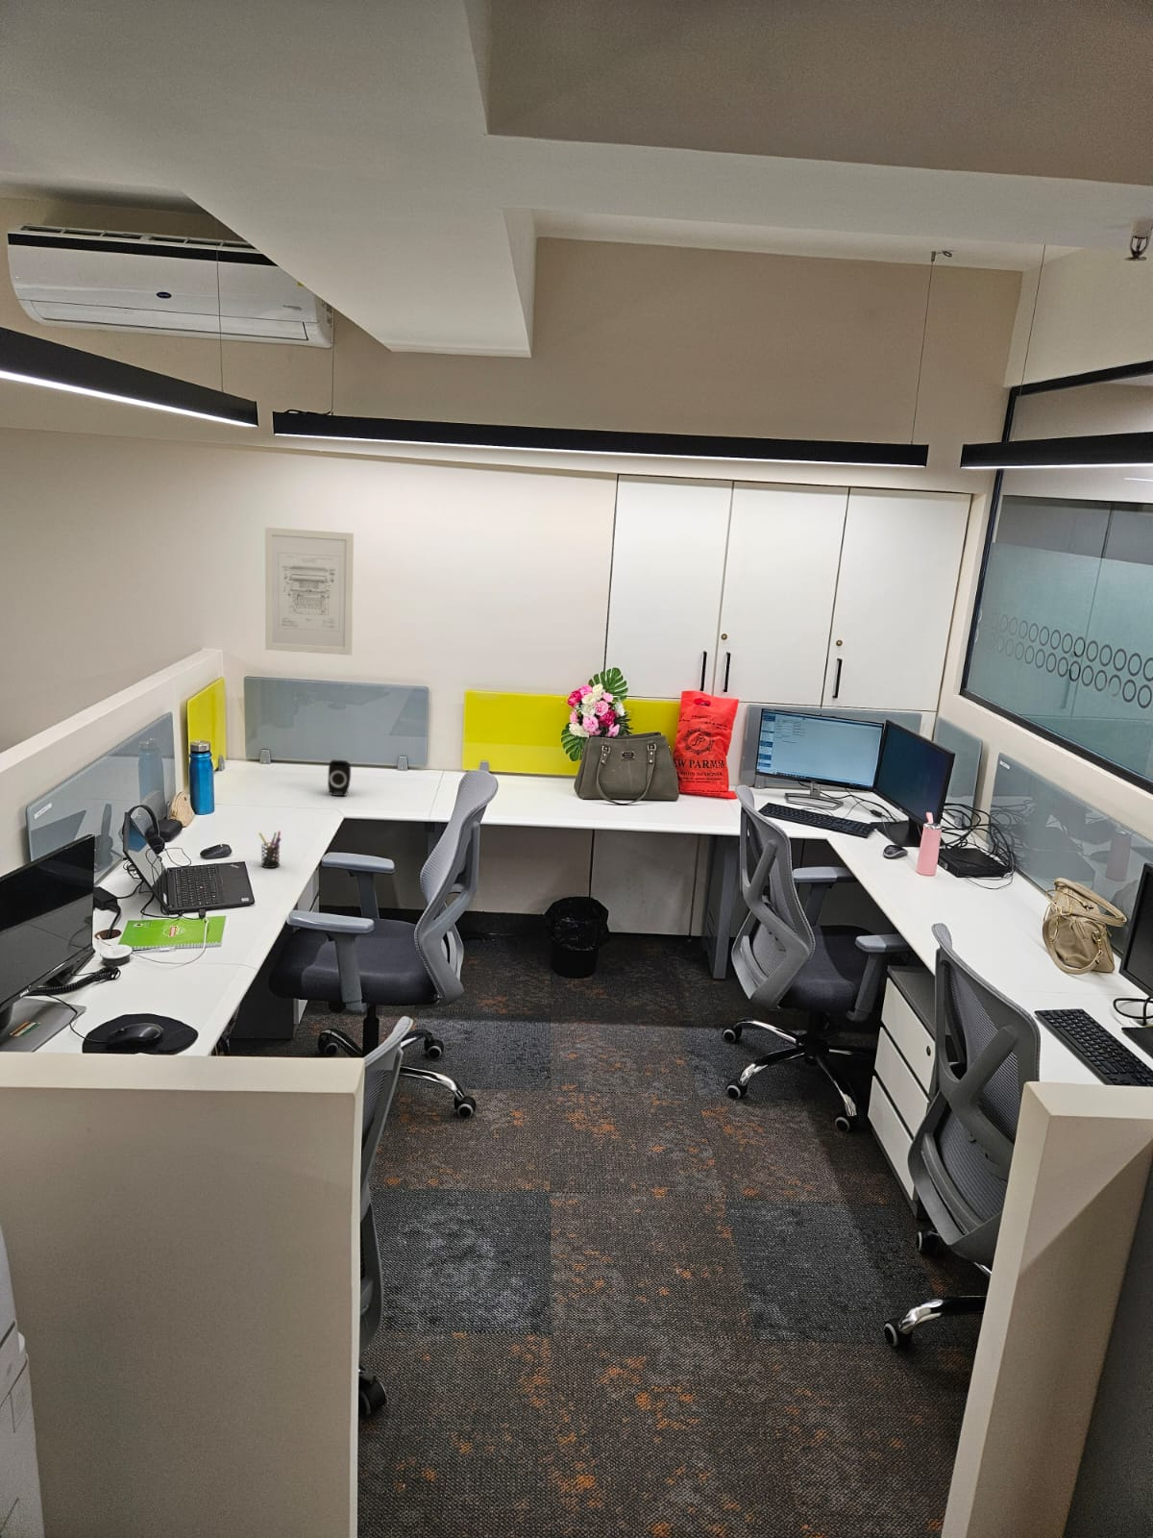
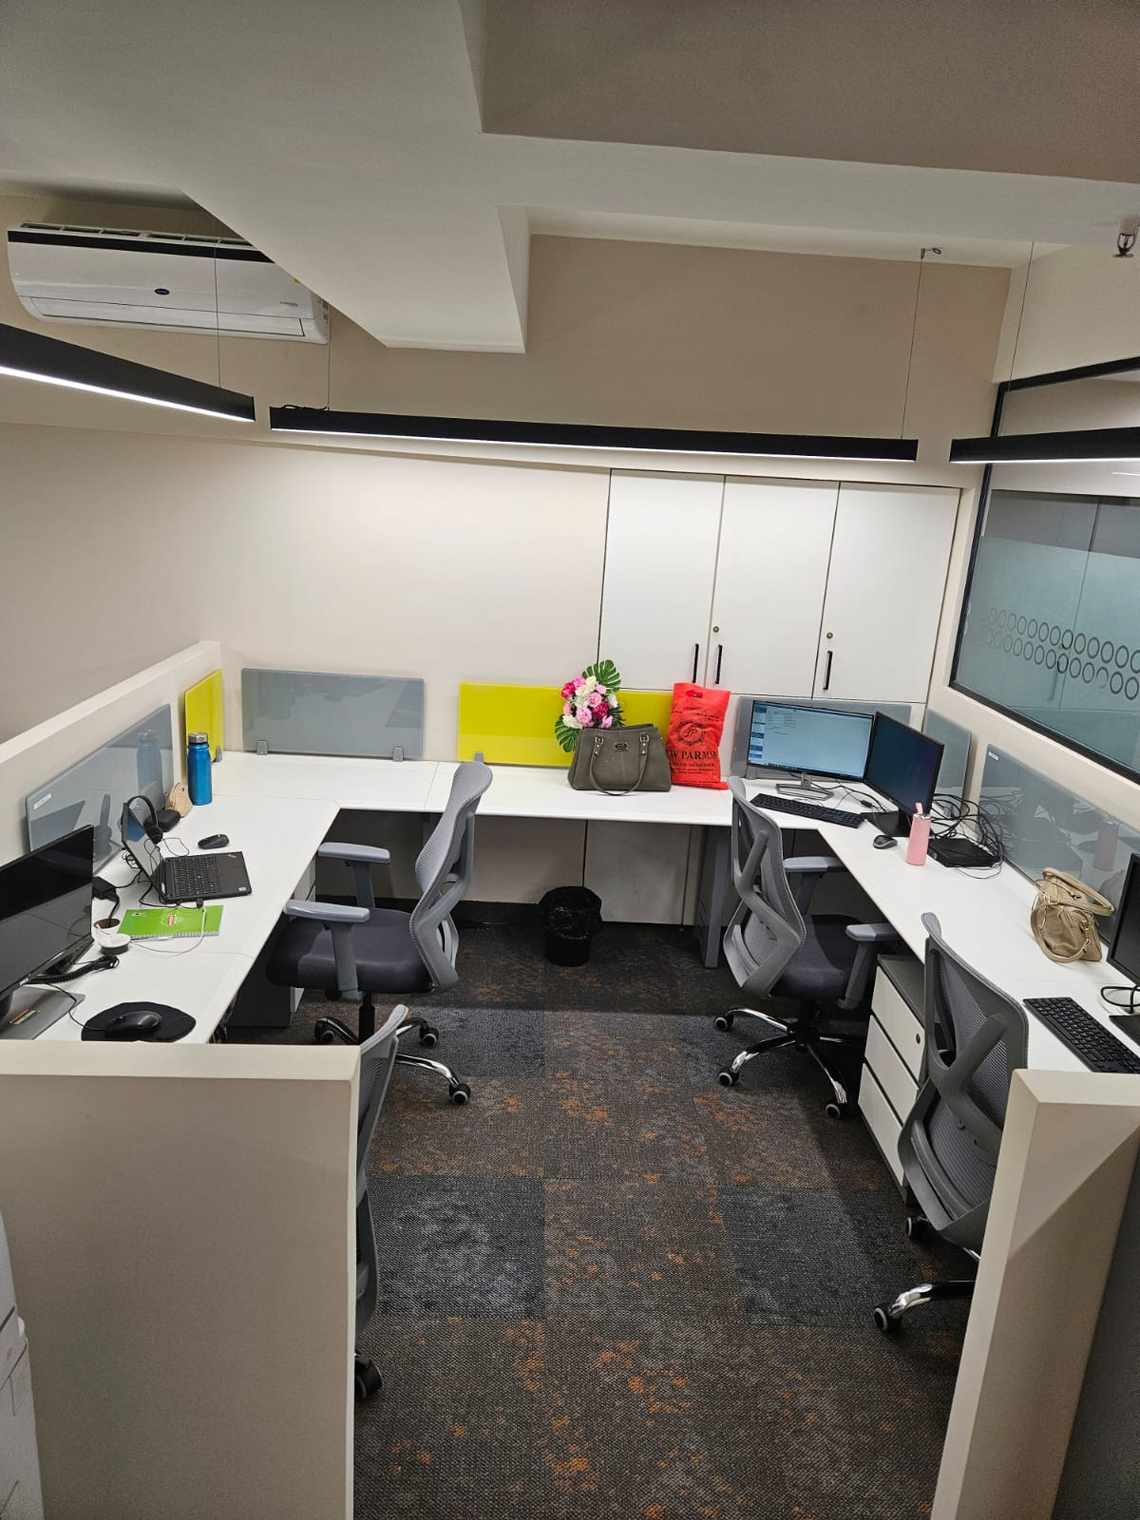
- speaker [327,759,351,797]
- pen holder [258,831,282,870]
- wall art [264,527,355,656]
